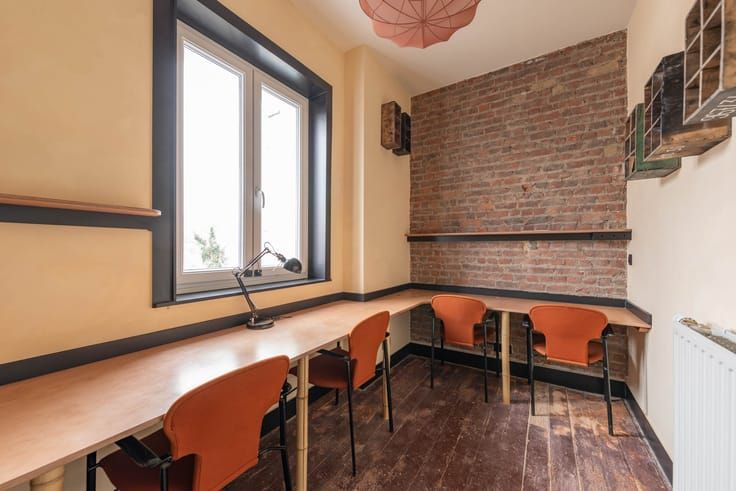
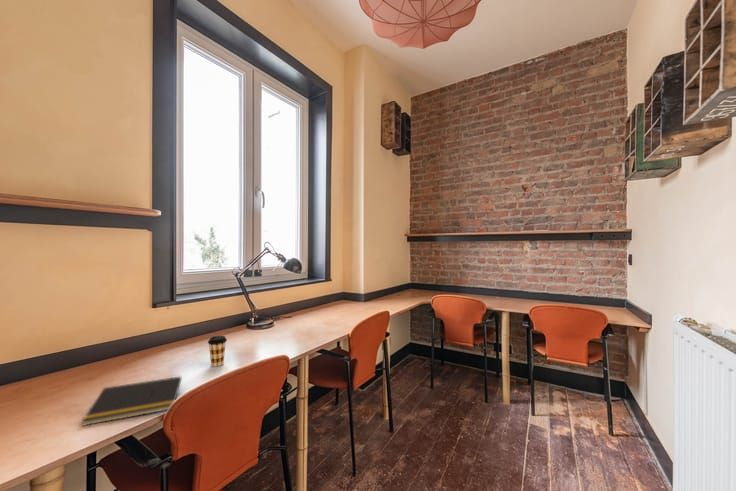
+ notepad [81,375,182,427]
+ coffee cup [207,335,228,367]
